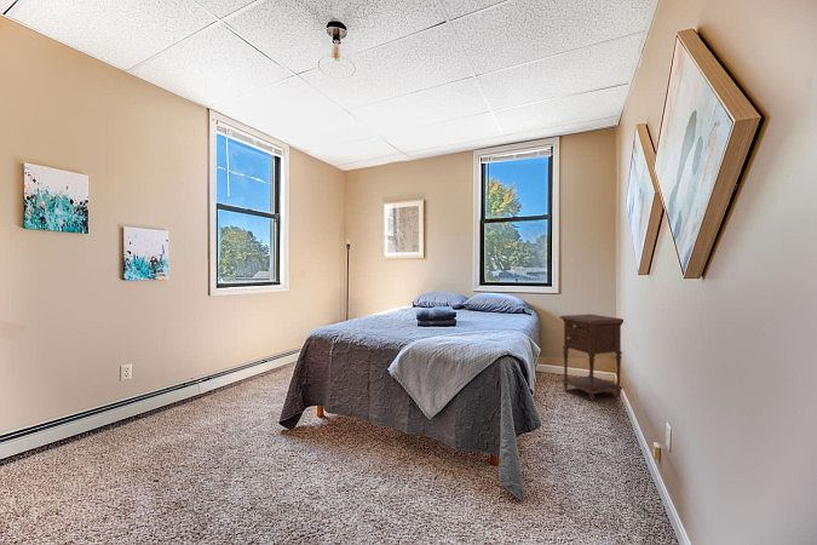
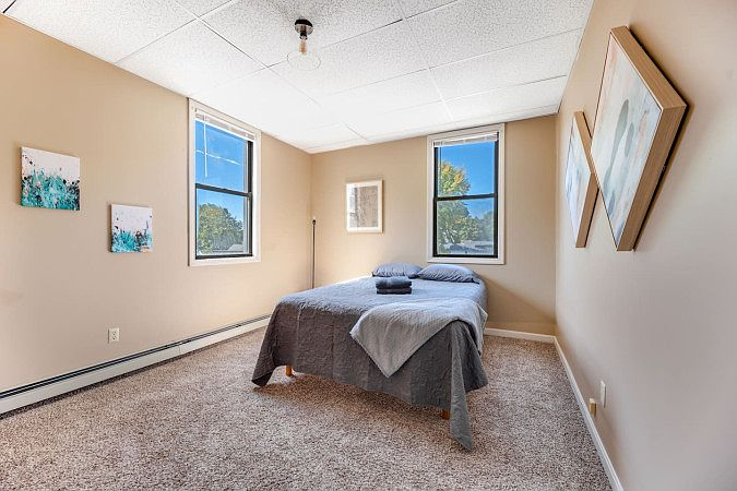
- nightstand [558,314,625,402]
